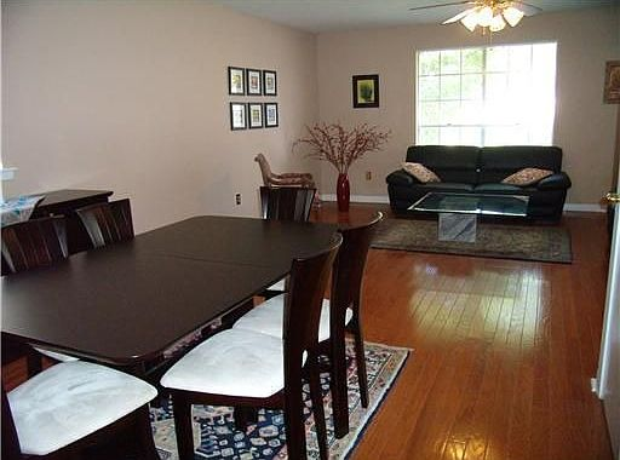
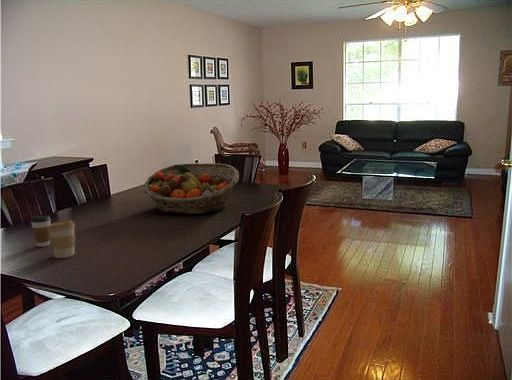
+ coffee cup [30,214,52,248]
+ fruit basket [142,162,240,215]
+ coffee cup [48,219,76,259]
